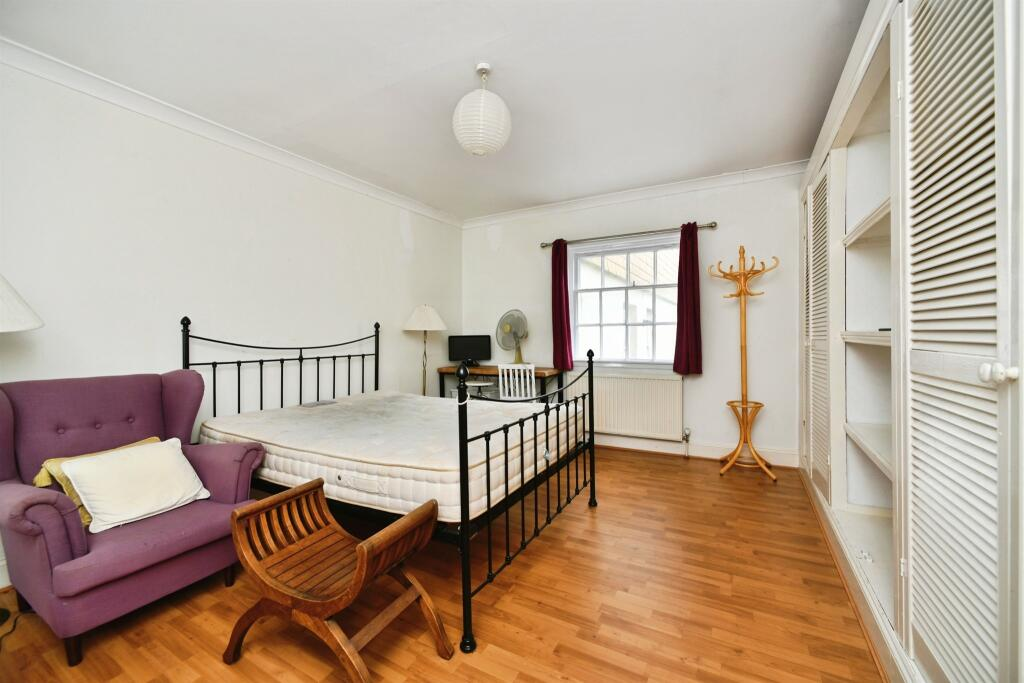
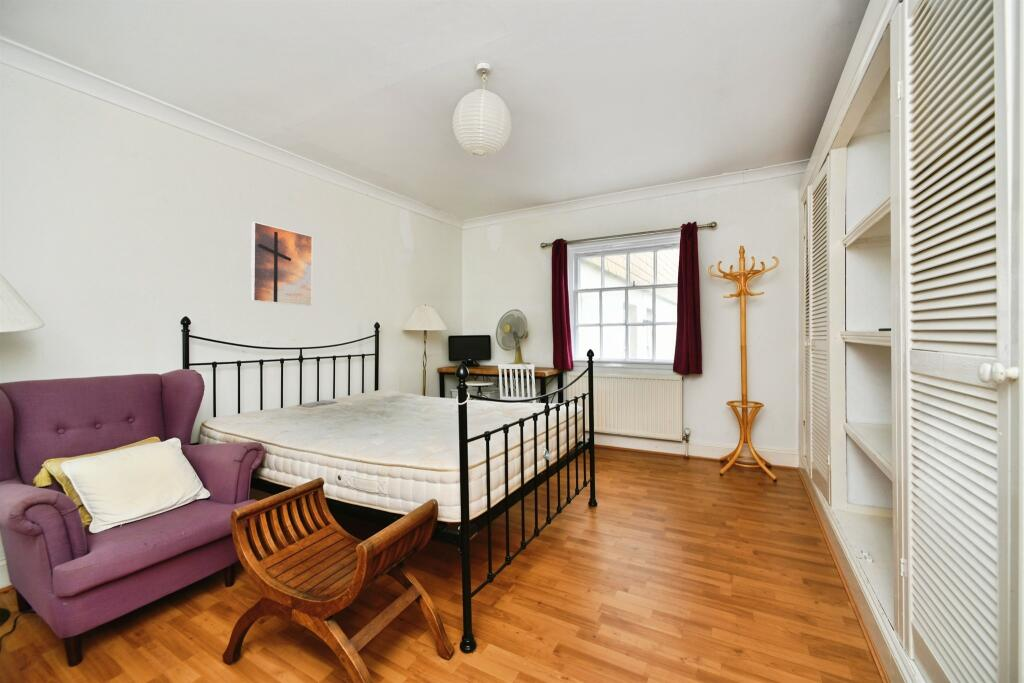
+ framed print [250,221,313,307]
